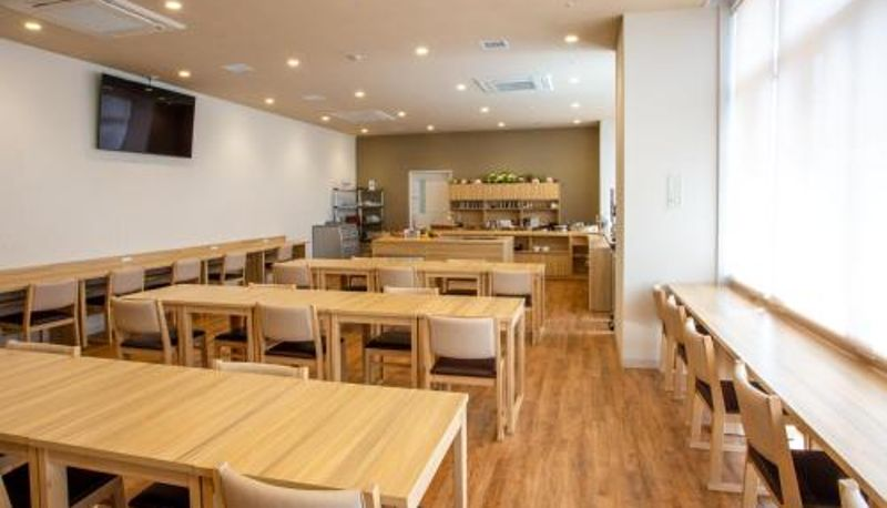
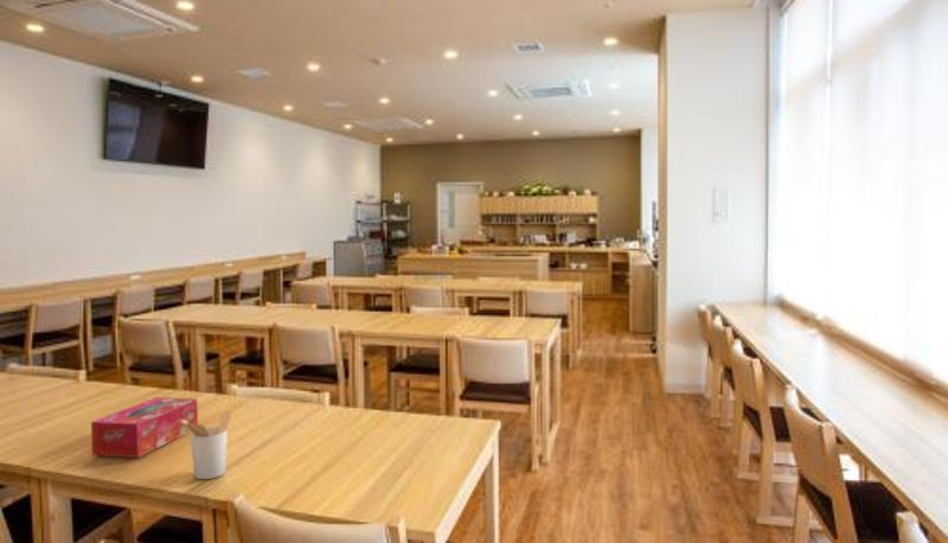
+ tissue box [90,396,199,459]
+ utensil holder [181,410,232,480]
